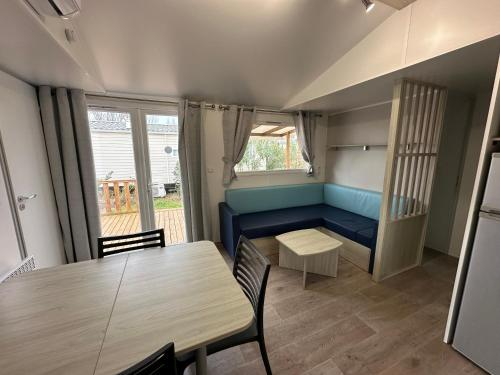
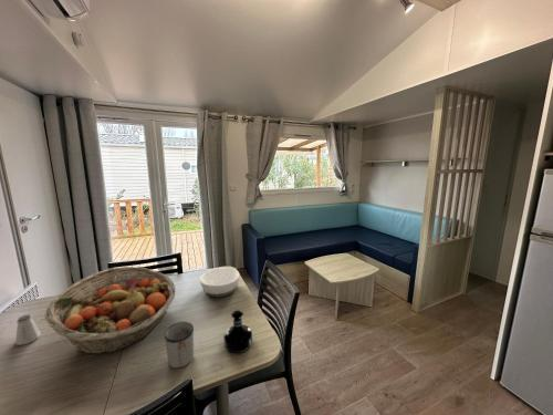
+ mug [164,321,195,369]
+ fruit basket [44,266,177,355]
+ bowl [199,267,241,298]
+ tequila bottle [222,309,253,354]
+ saltshaker [14,313,42,346]
